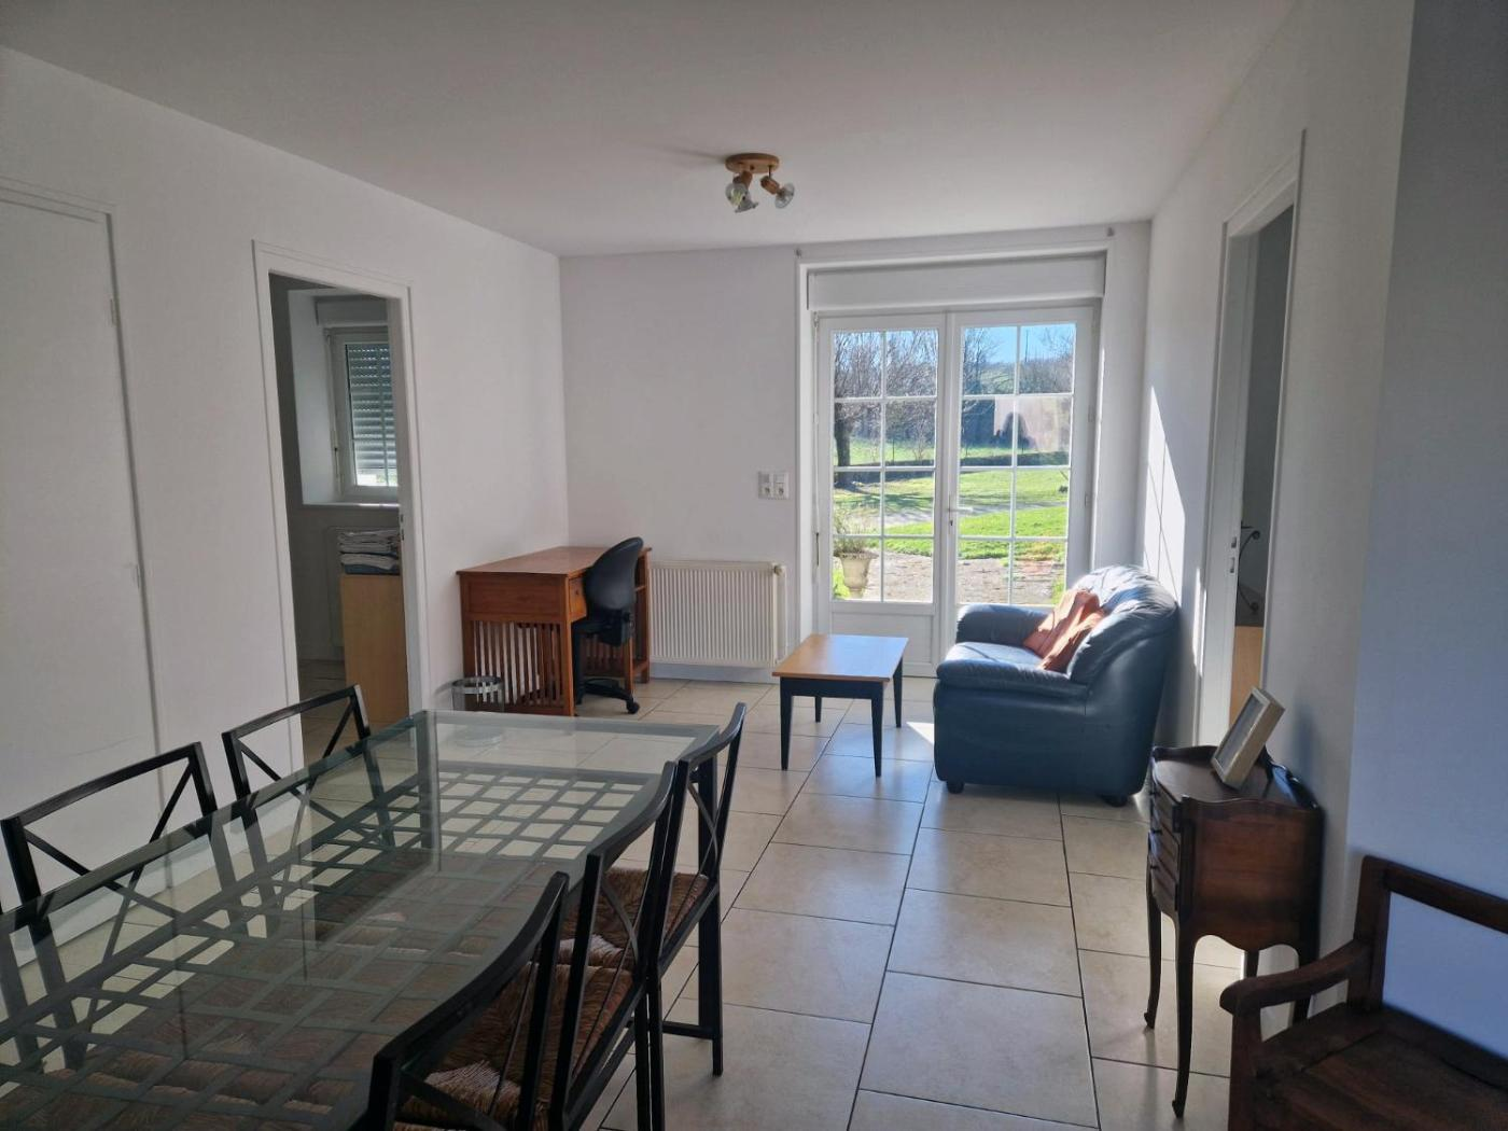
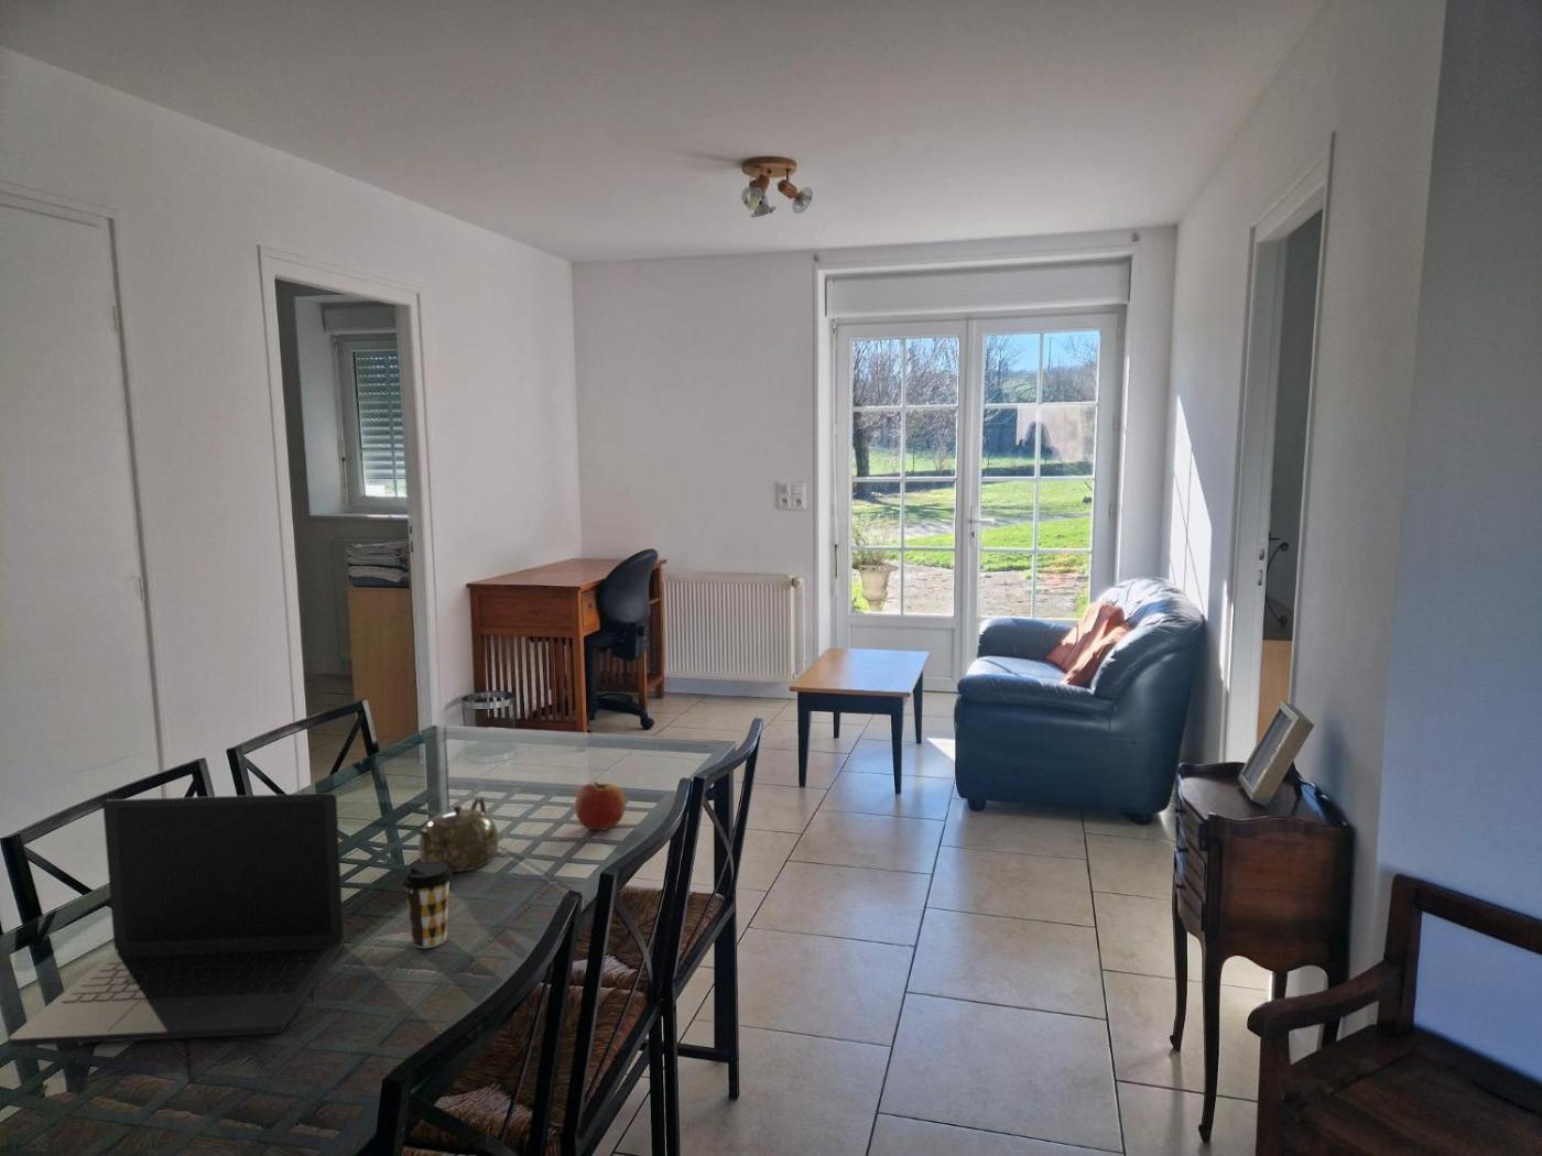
+ fruit [574,781,627,832]
+ coffee cup [401,861,454,950]
+ laptop [7,792,345,1047]
+ teapot [418,795,499,873]
